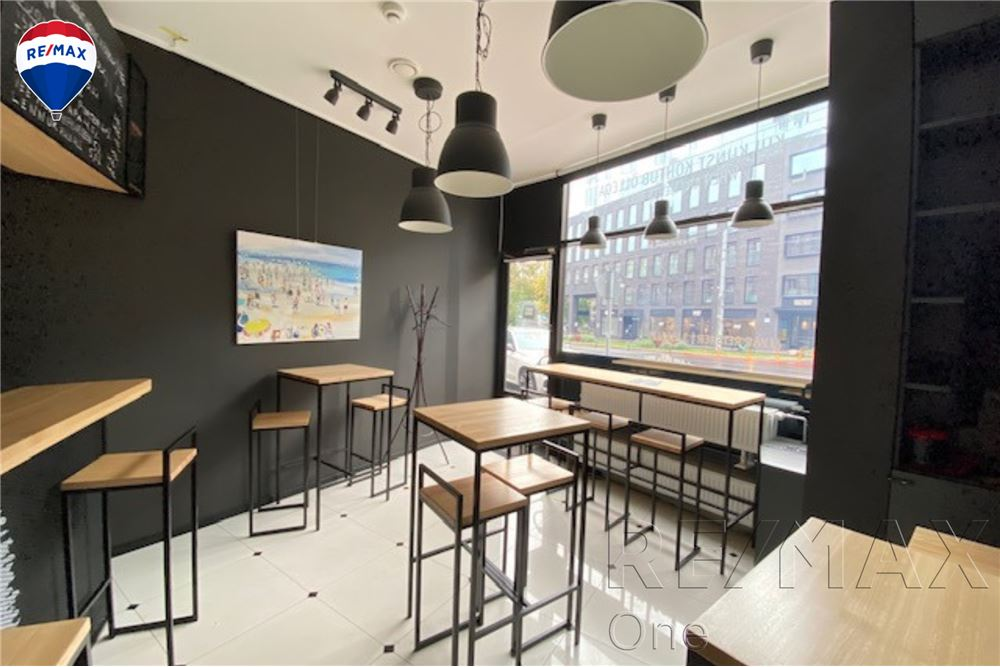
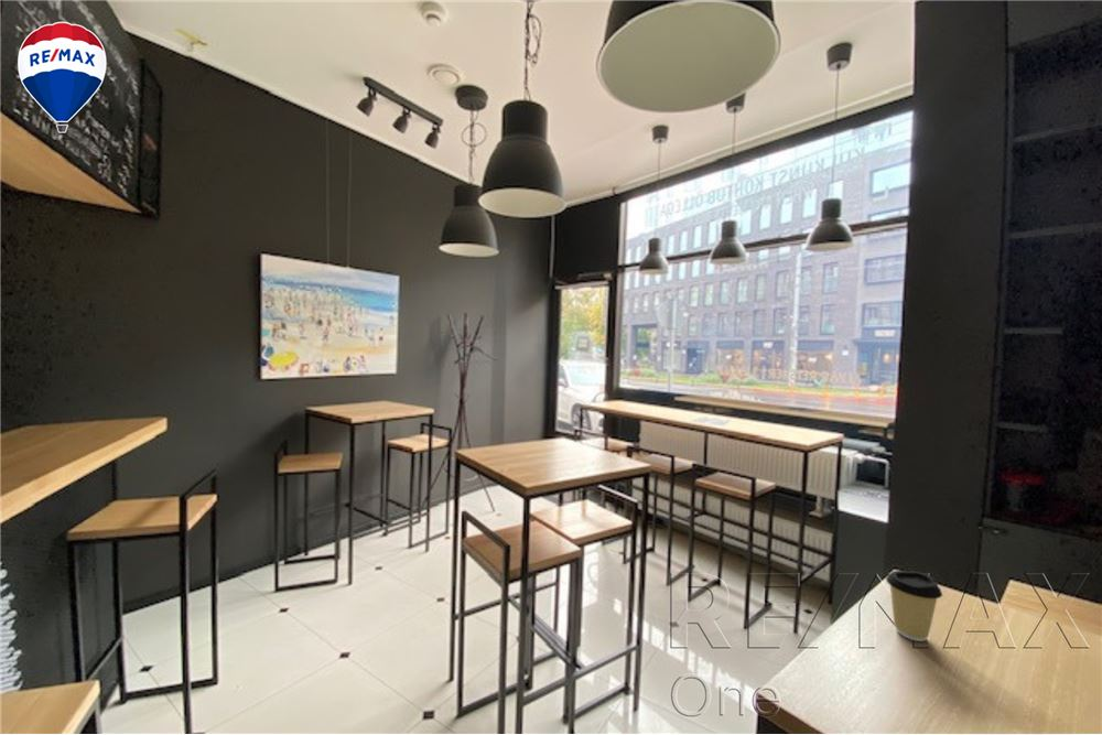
+ coffee cup [885,570,943,642]
